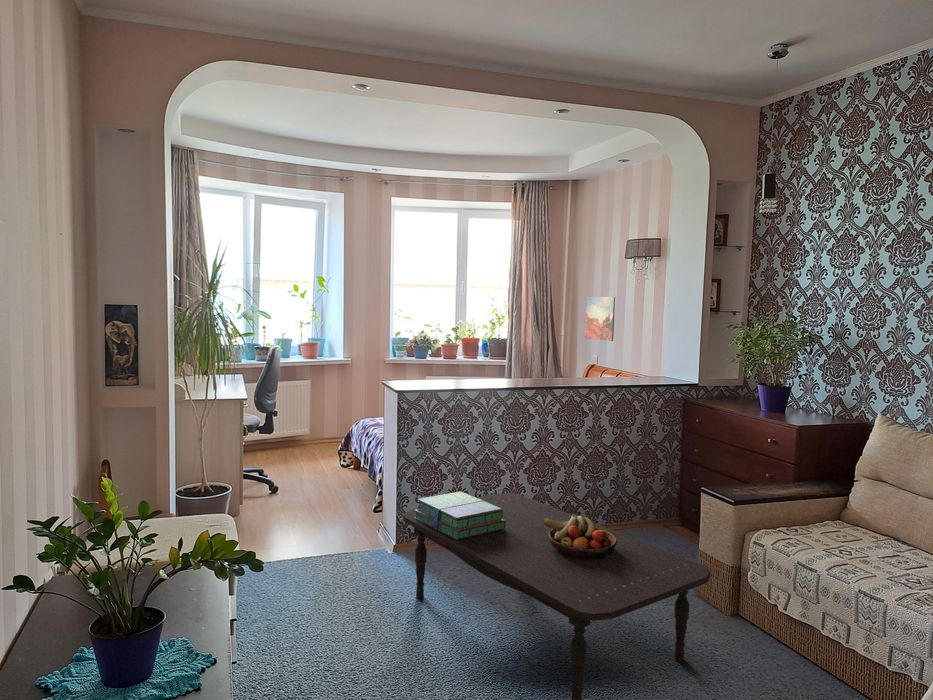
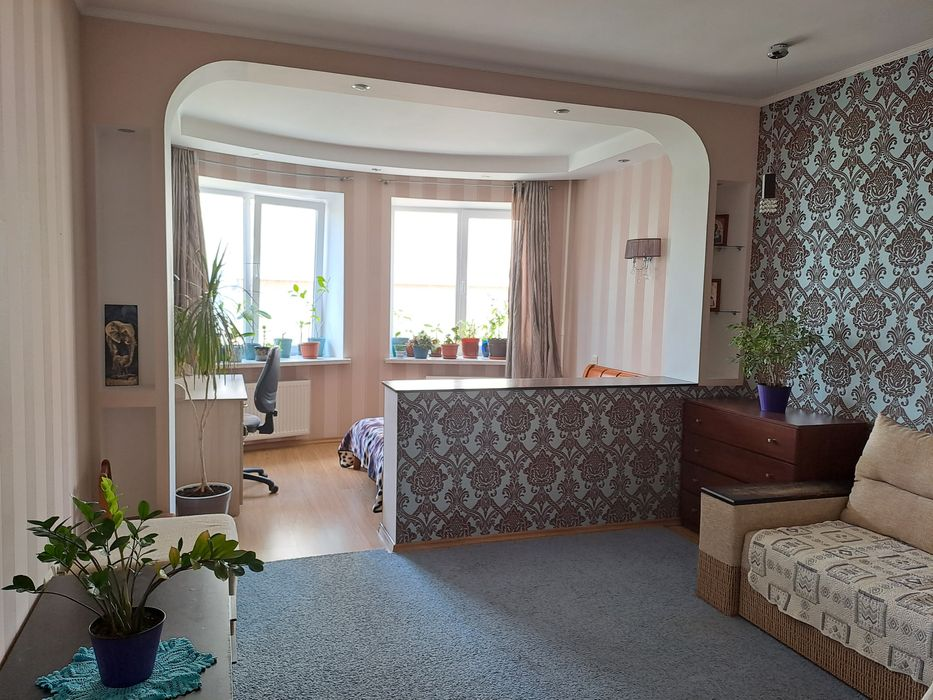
- stack of books [414,491,506,540]
- fruit bowl [543,513,617,558]
- coffee table [402,492,712,700]
- wall art [584,296,616,342]
